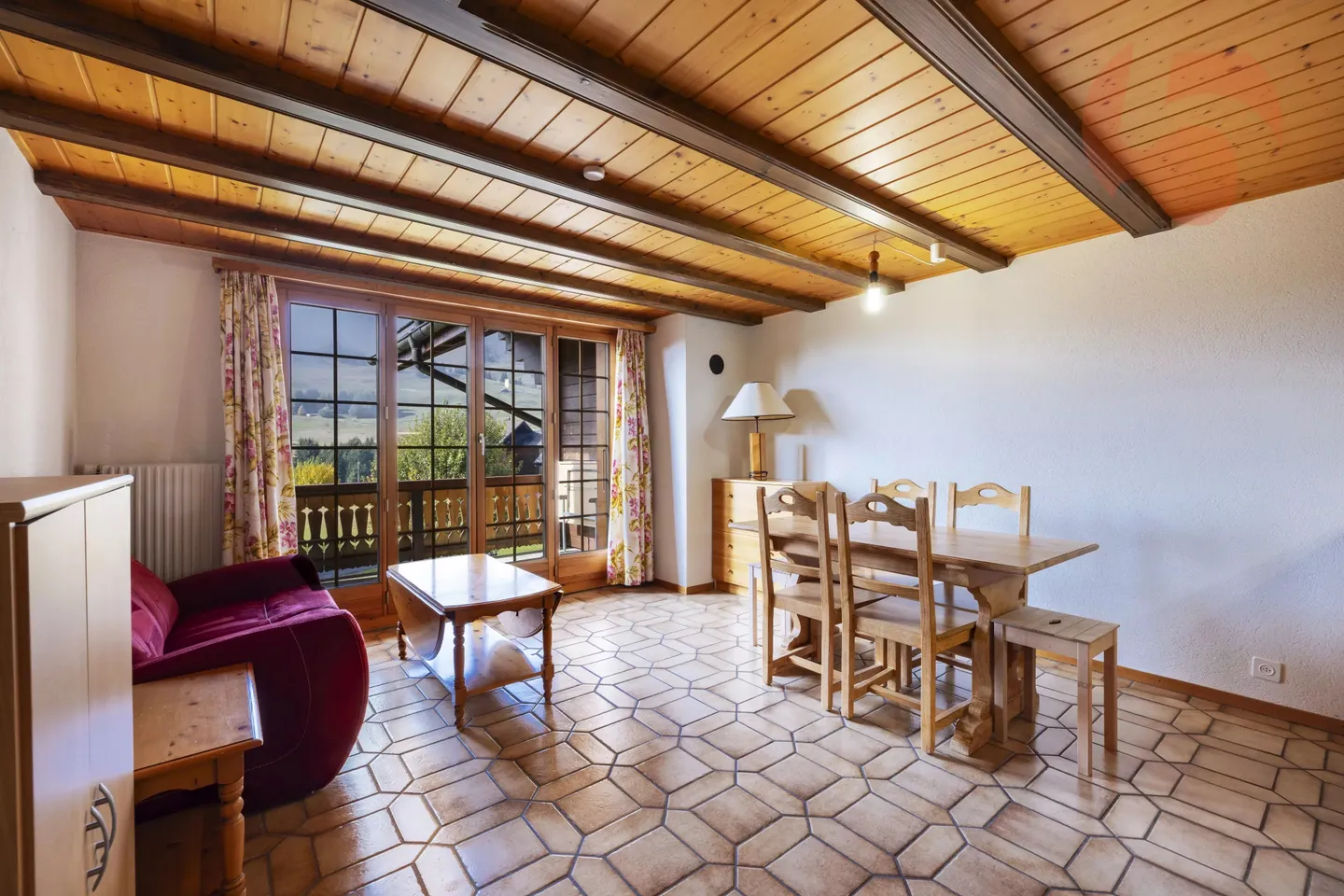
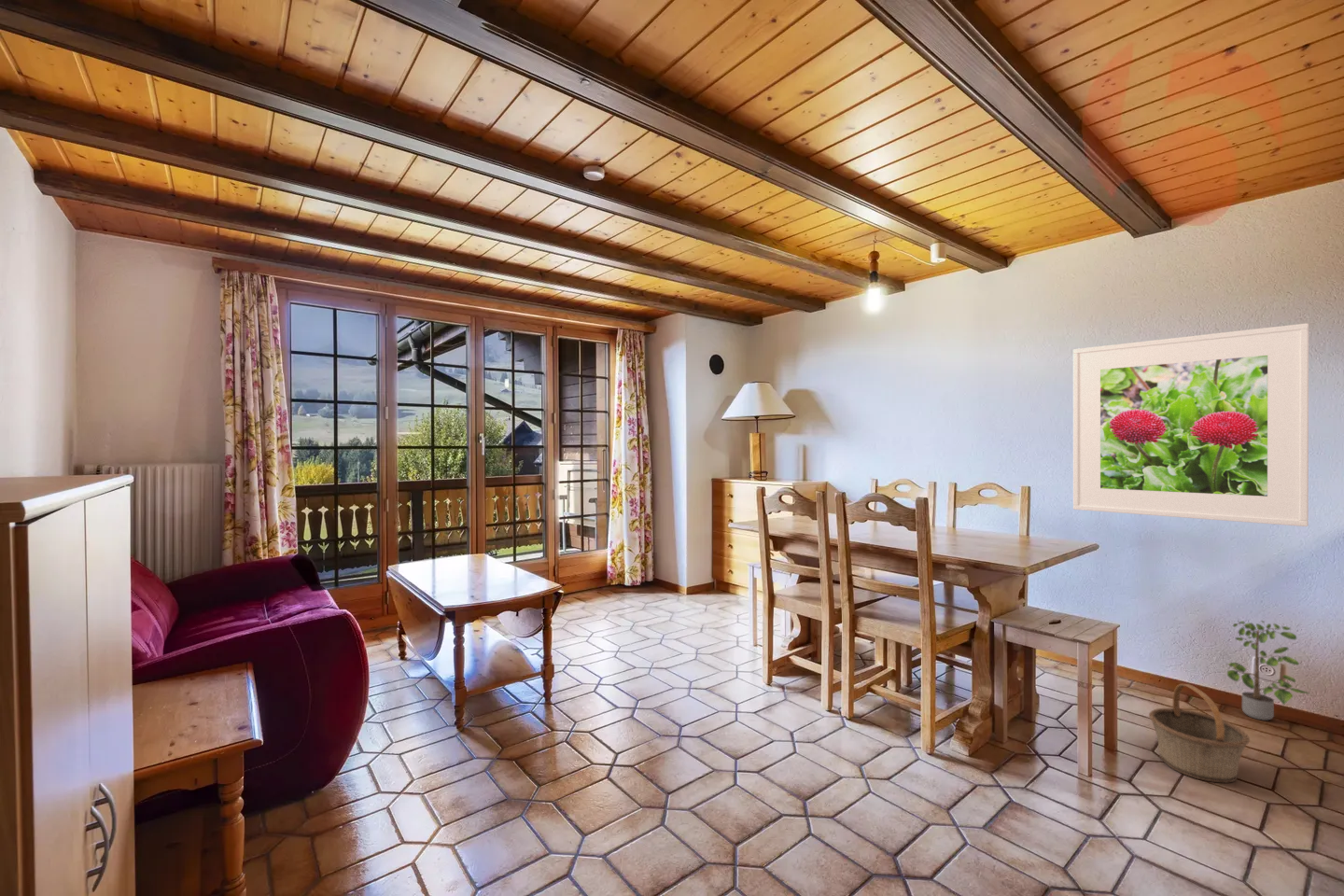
+ potted plant [1226,618,1312,721]
+ basket [1148,683,1251,783]
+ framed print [1072,323,1309,527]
